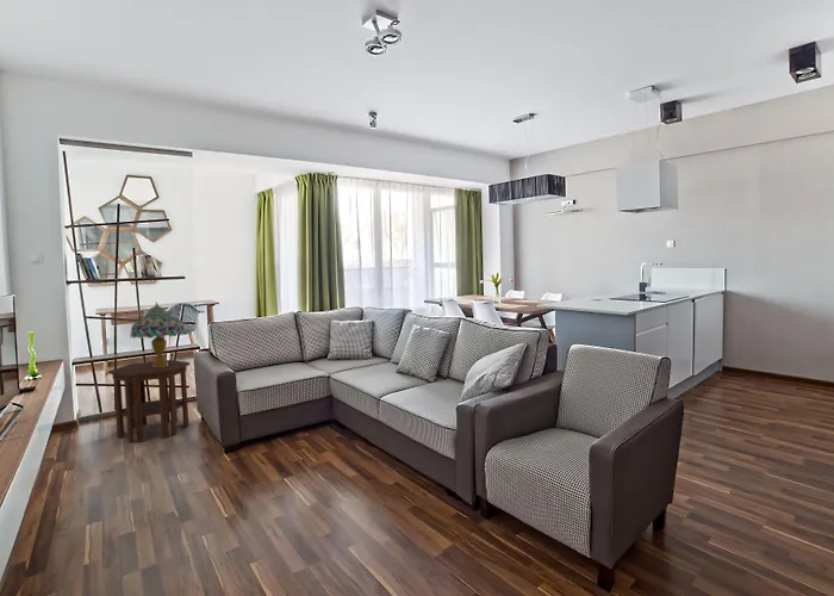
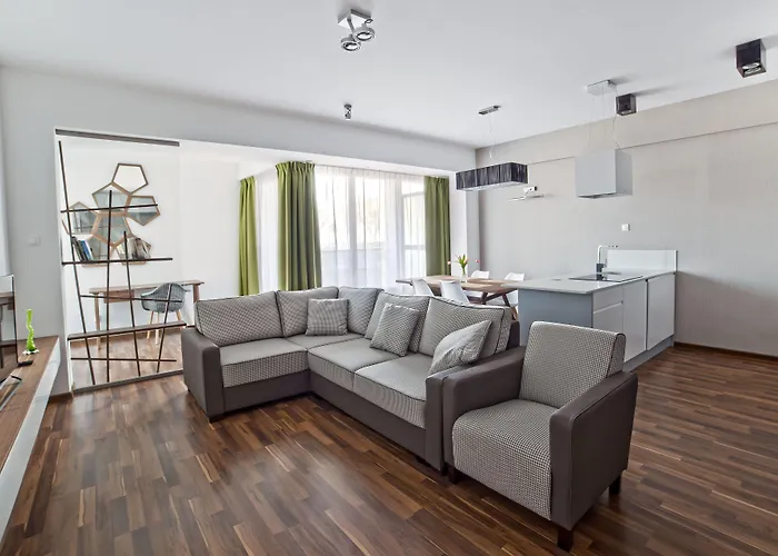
- table lamp [129,300,187,367]
- side table [107,359,191,443]
